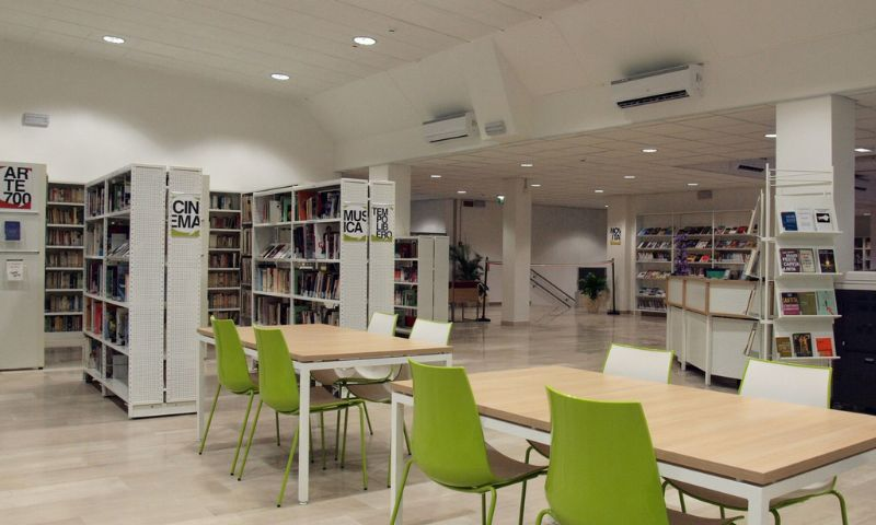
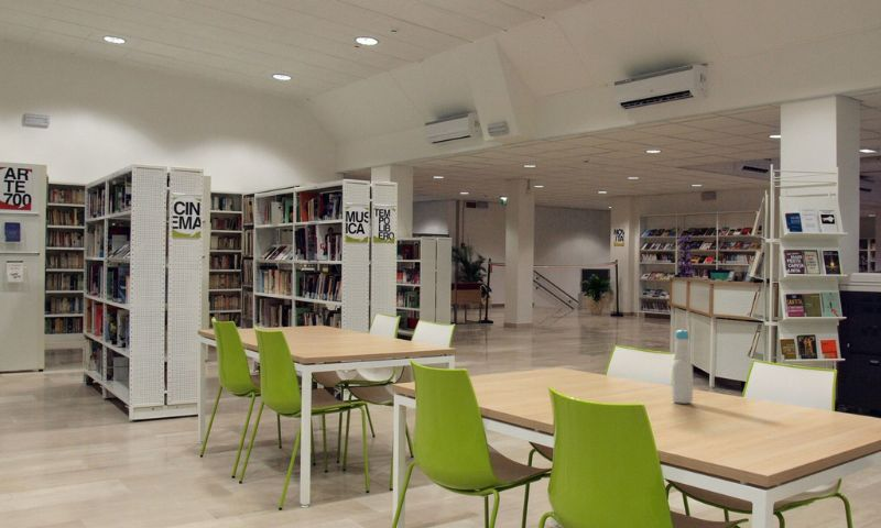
+ bottle [671,328,694,405]
